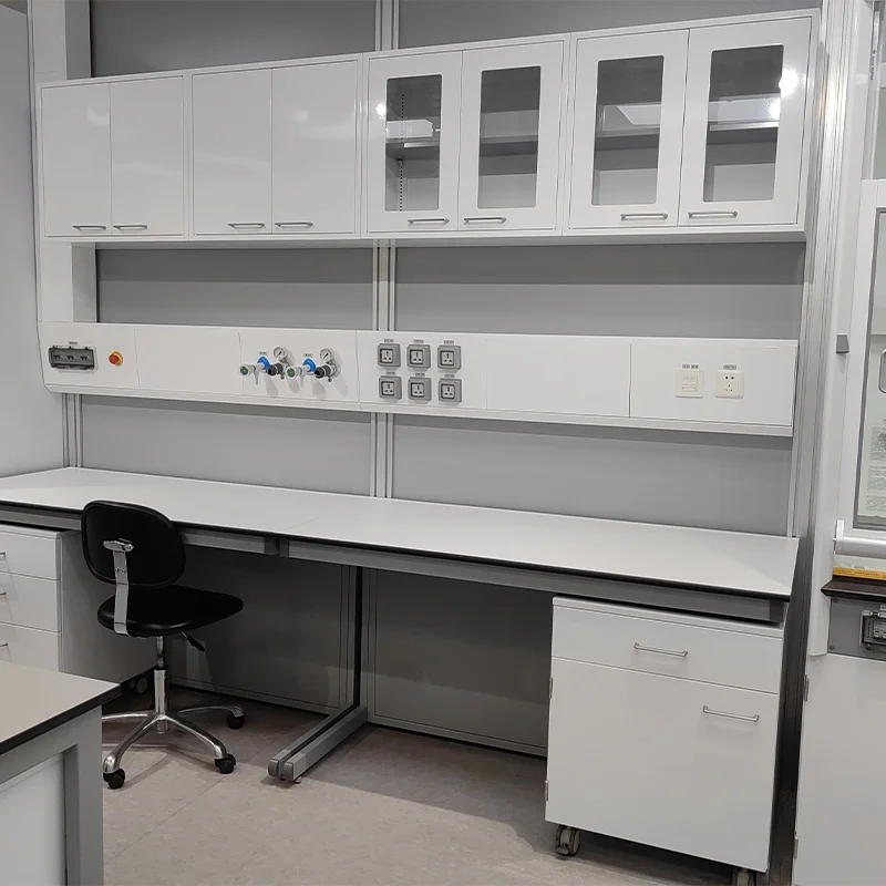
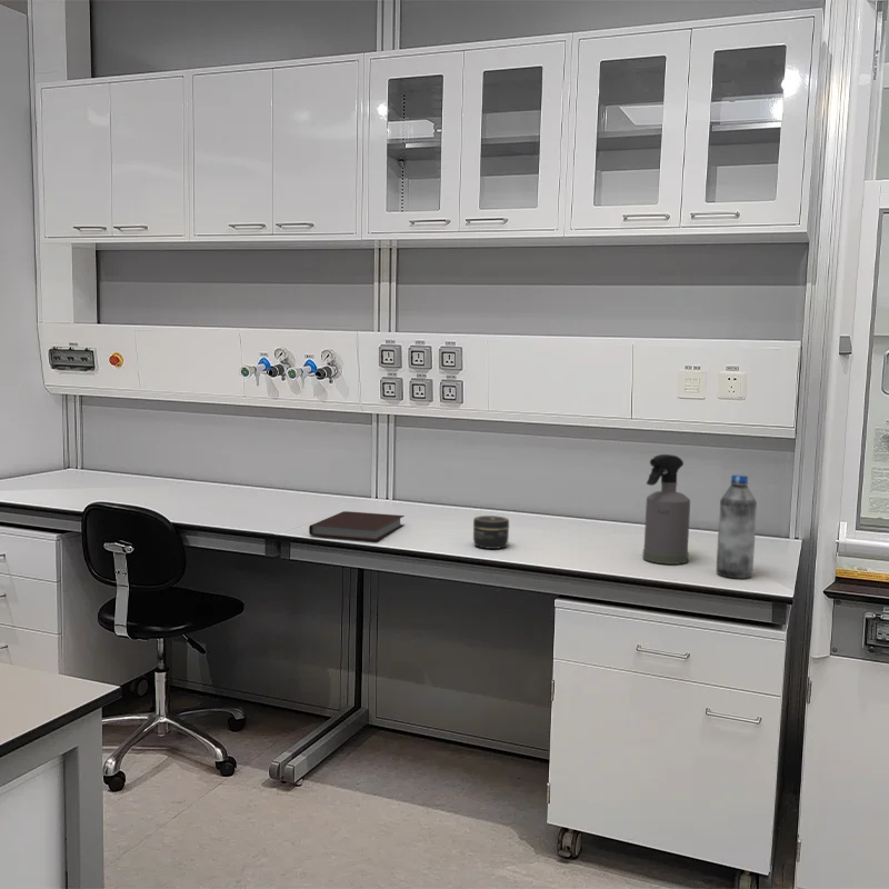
+ spray bottle [641,453,691,566]
+ notebook [308,510,406,542]
+ jar [472,515,510,550]
+ water bottle [716,473,758,579]
